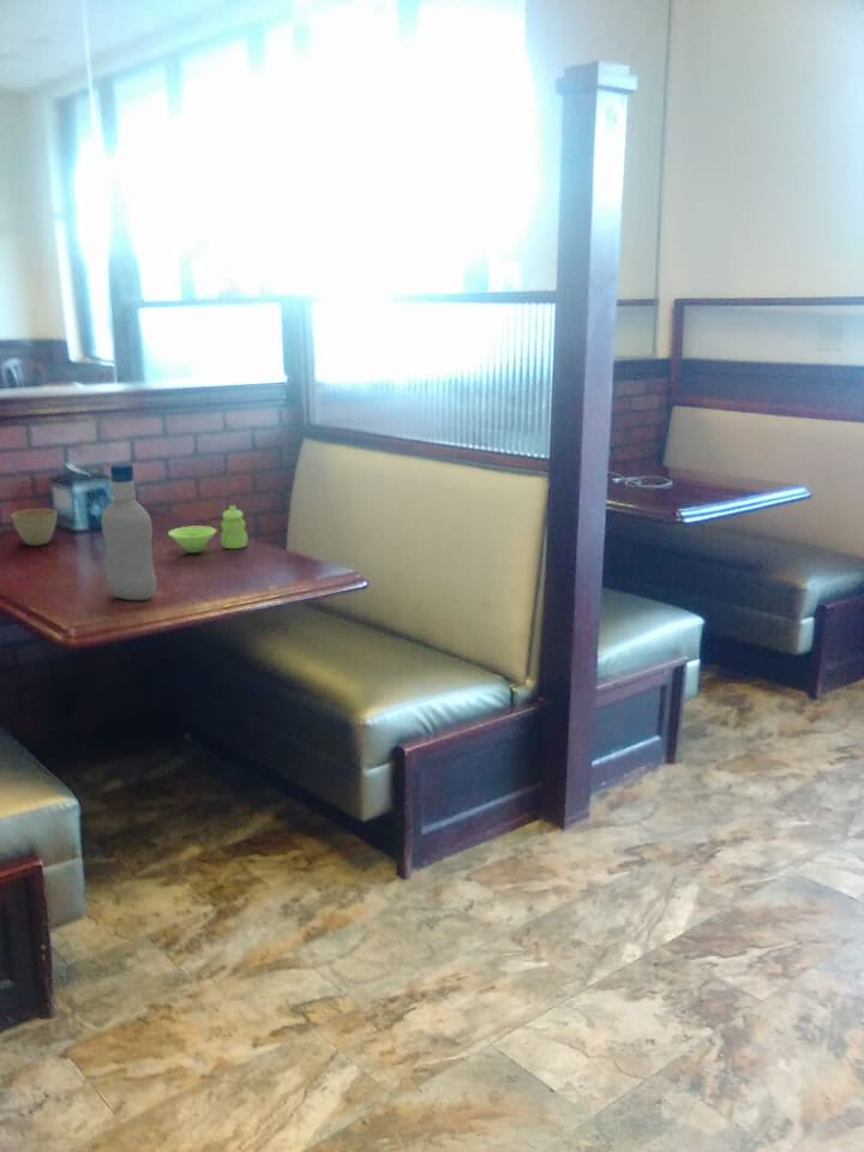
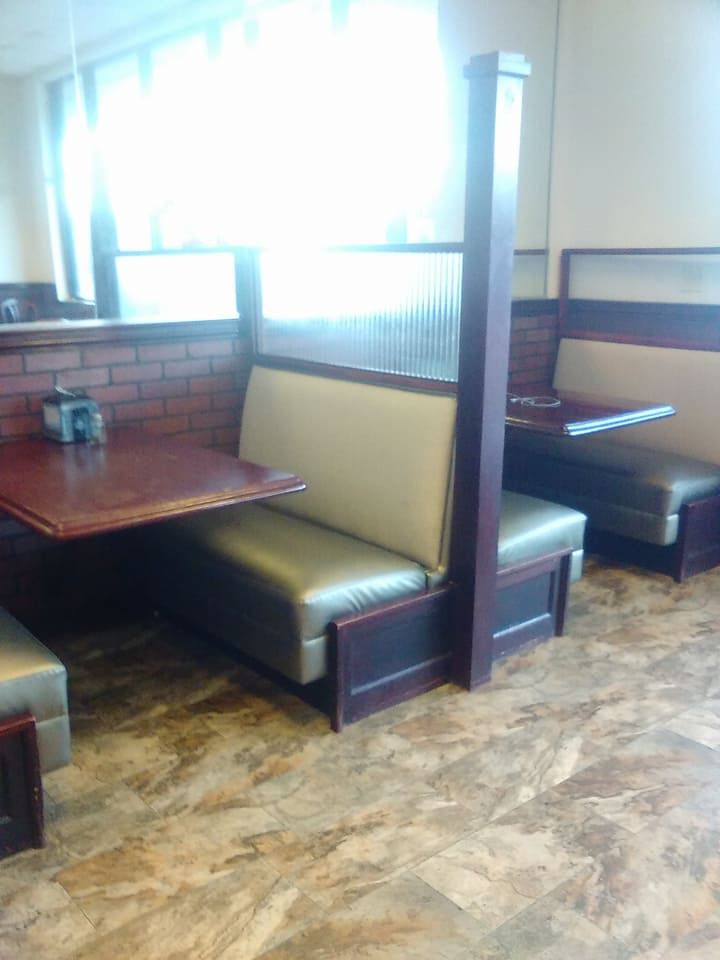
- bottle [100,462,157,601]
- condiment set [167,504,248,554]
- flower pot [11,508,59,546]
